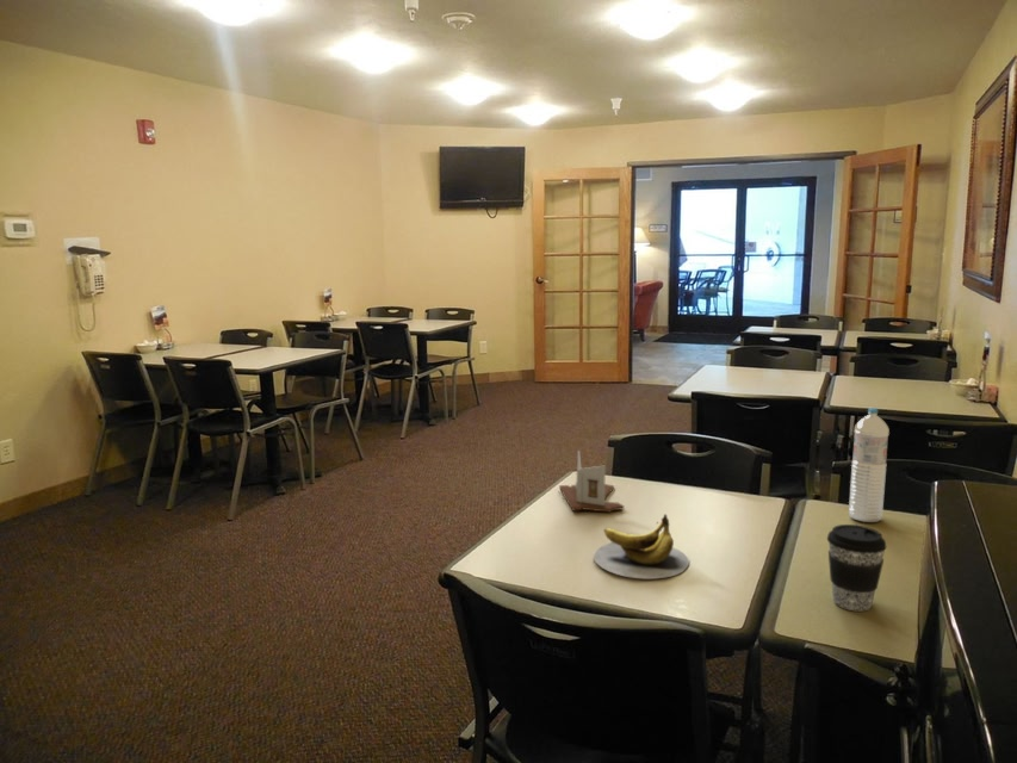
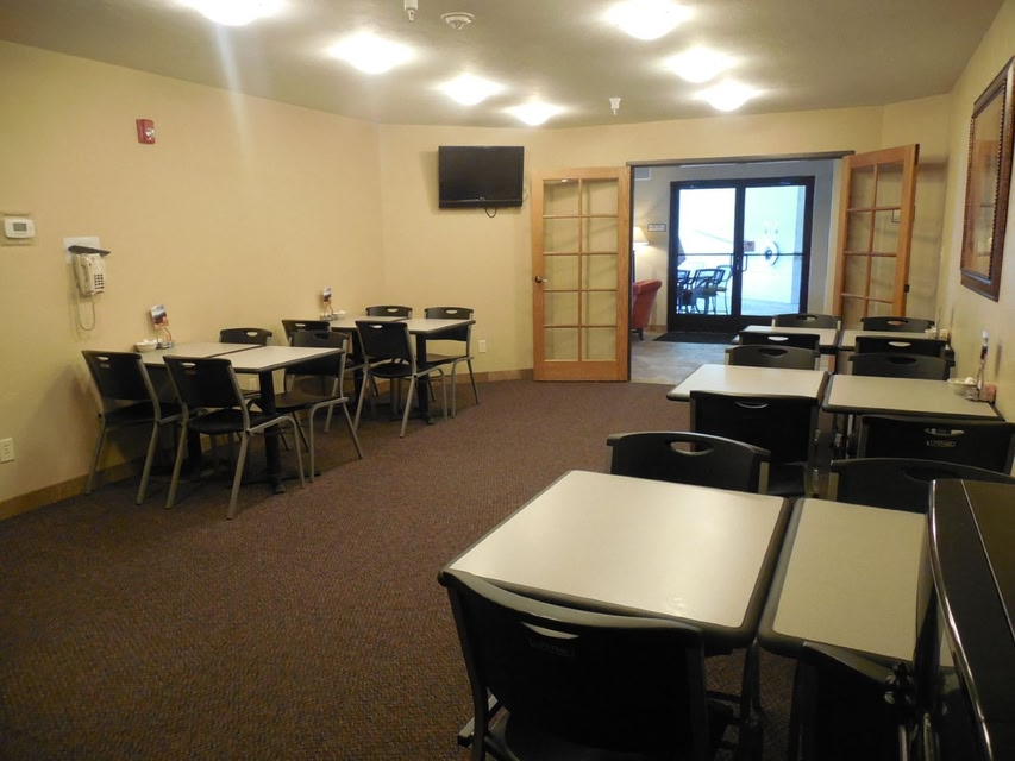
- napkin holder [558,449,625,514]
- coffee cup [826,523,887,613]
- banana [593,514,690,579]
- water bottle [848,407,891,523]
